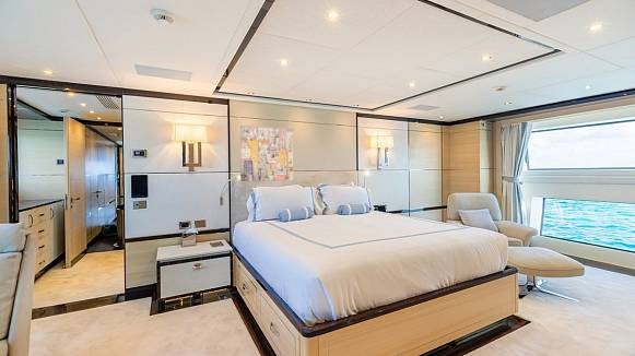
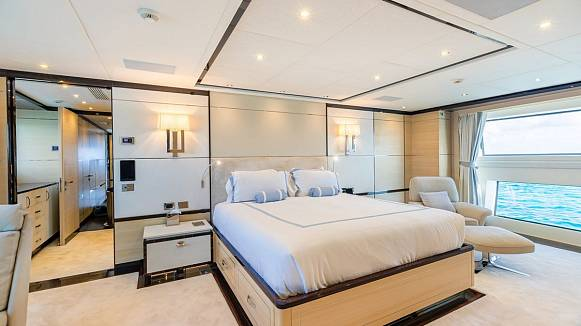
- wall art [239,124,294,182]
